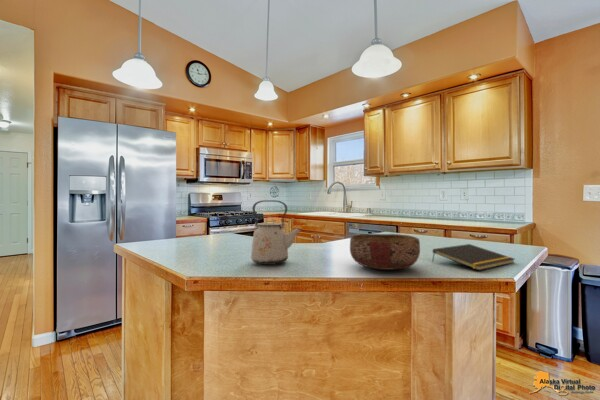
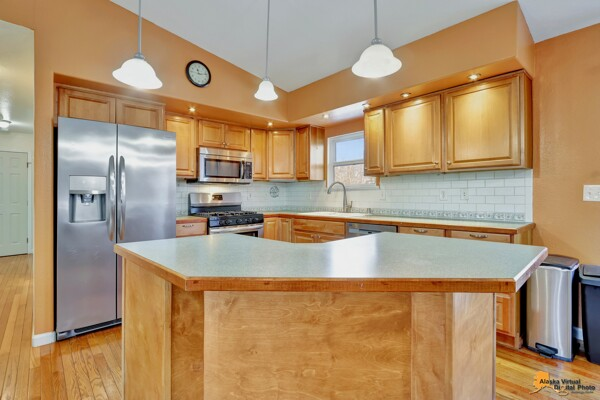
- bowl [349,233,421,271]
- notepad [431,243,515,271]
- kettle [250,199,303,266]
